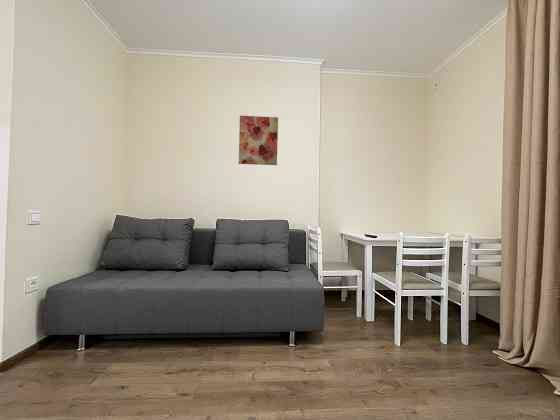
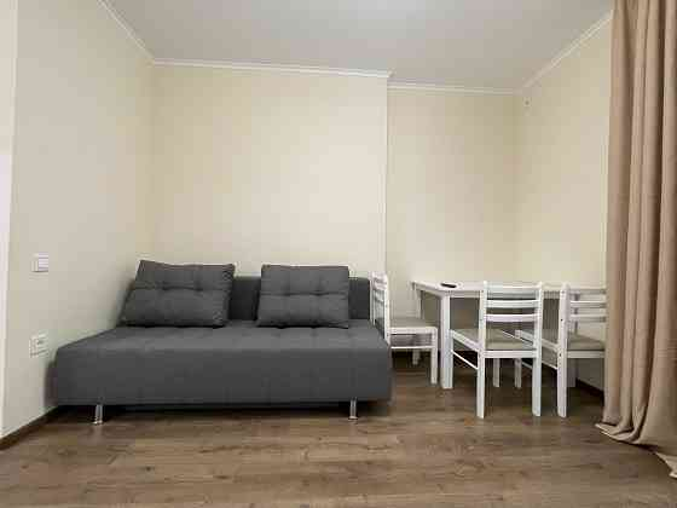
- wall art [238,115,279,166]
